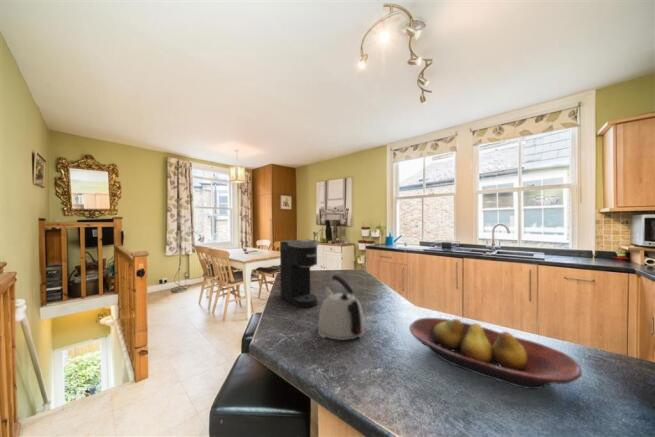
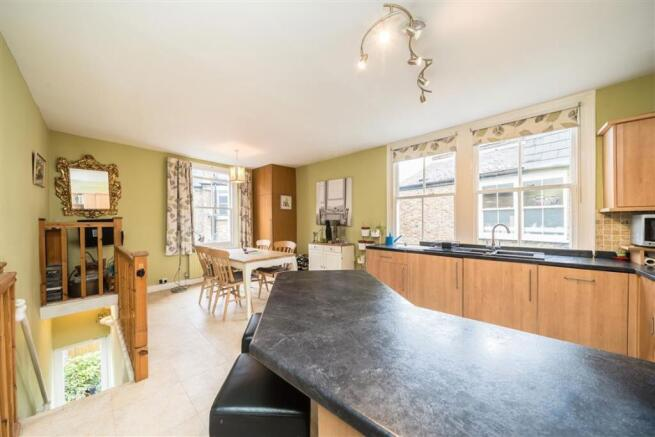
- fruit bowl [408,317,583,390]
- coffee maker [279,239,319,309]
- kettle [317,274,366,341]
